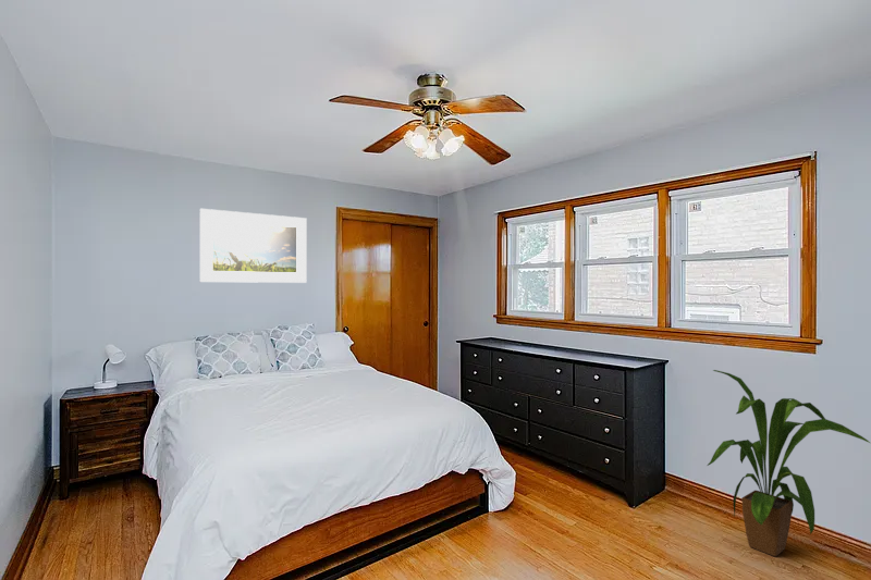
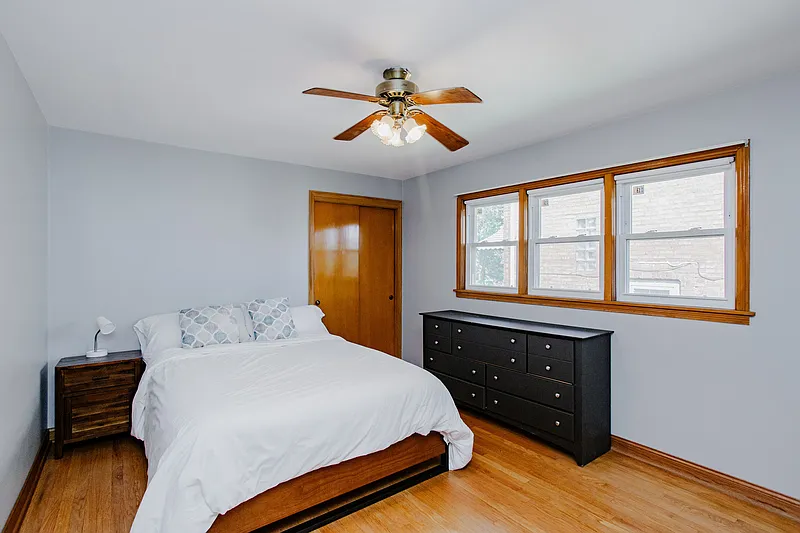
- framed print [199,208,308,284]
- house plant [707,369,871,557]
